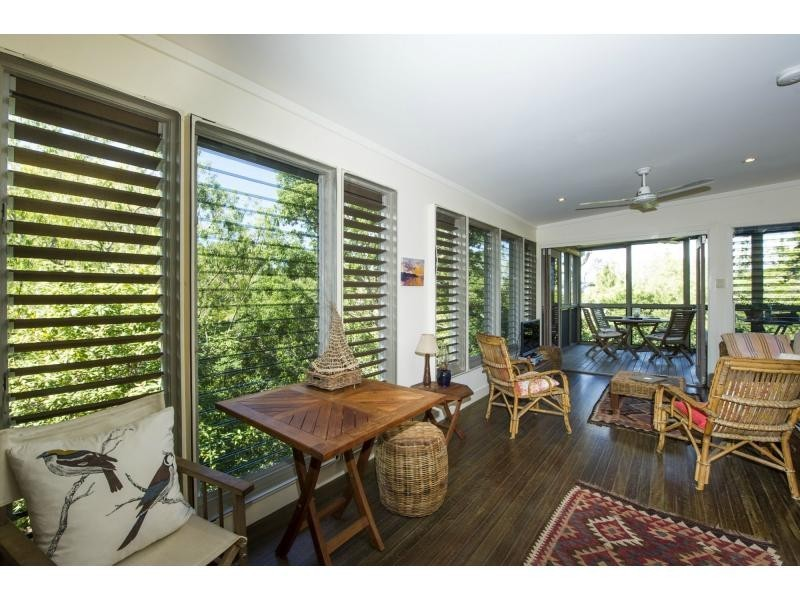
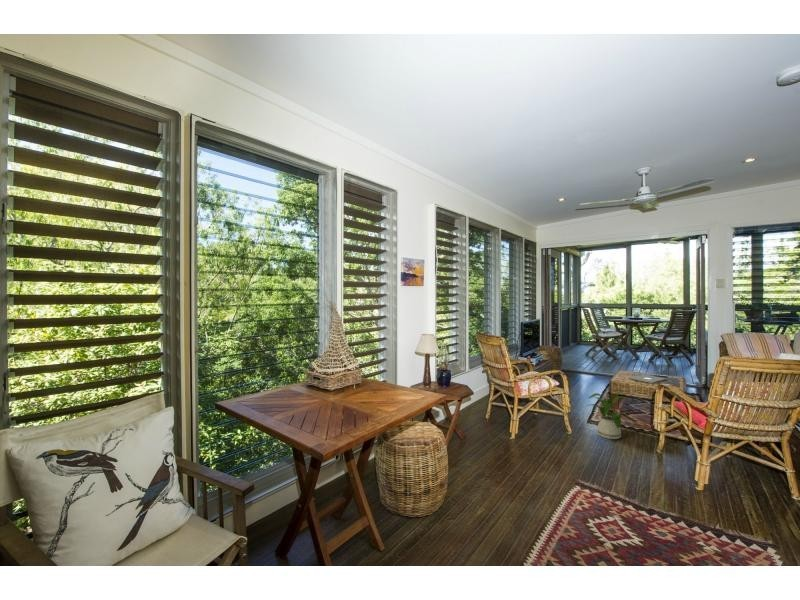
+ house plant [581,392,638,440]
